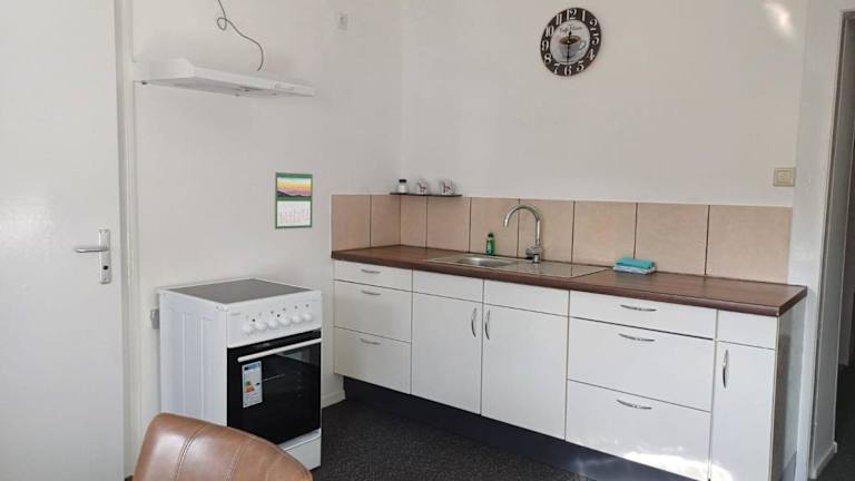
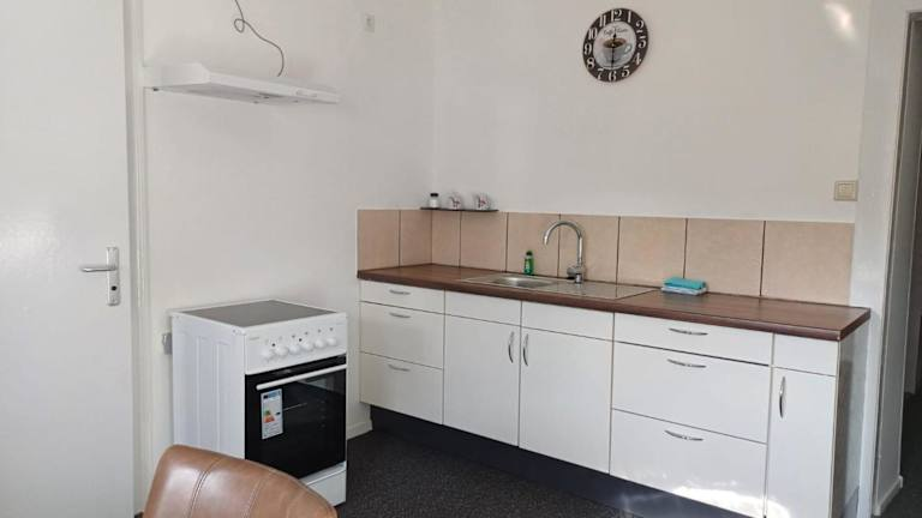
- calendar [274,170,314,230]
